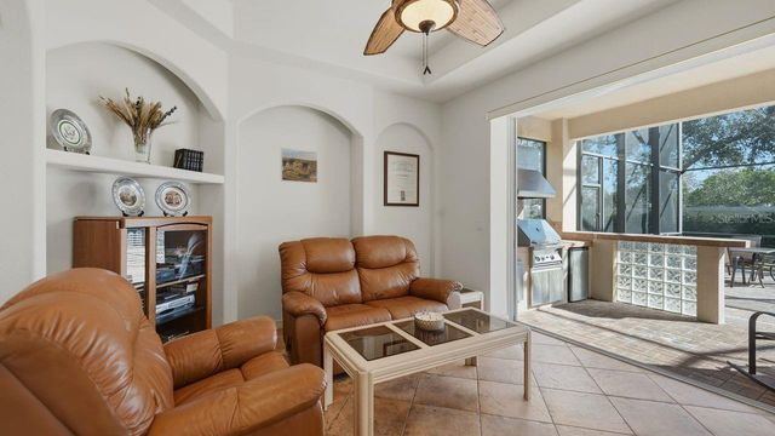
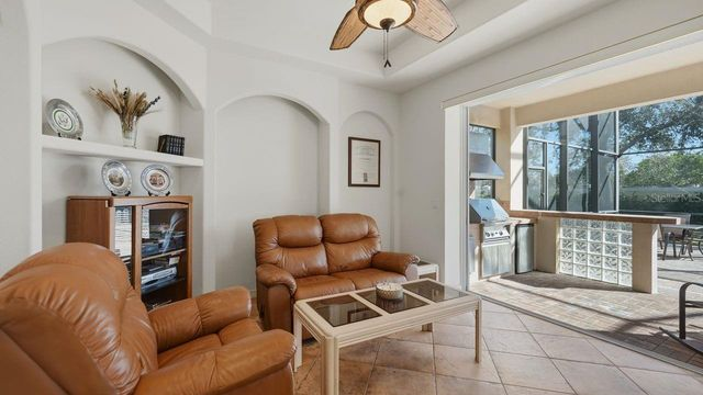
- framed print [280,147,318,184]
